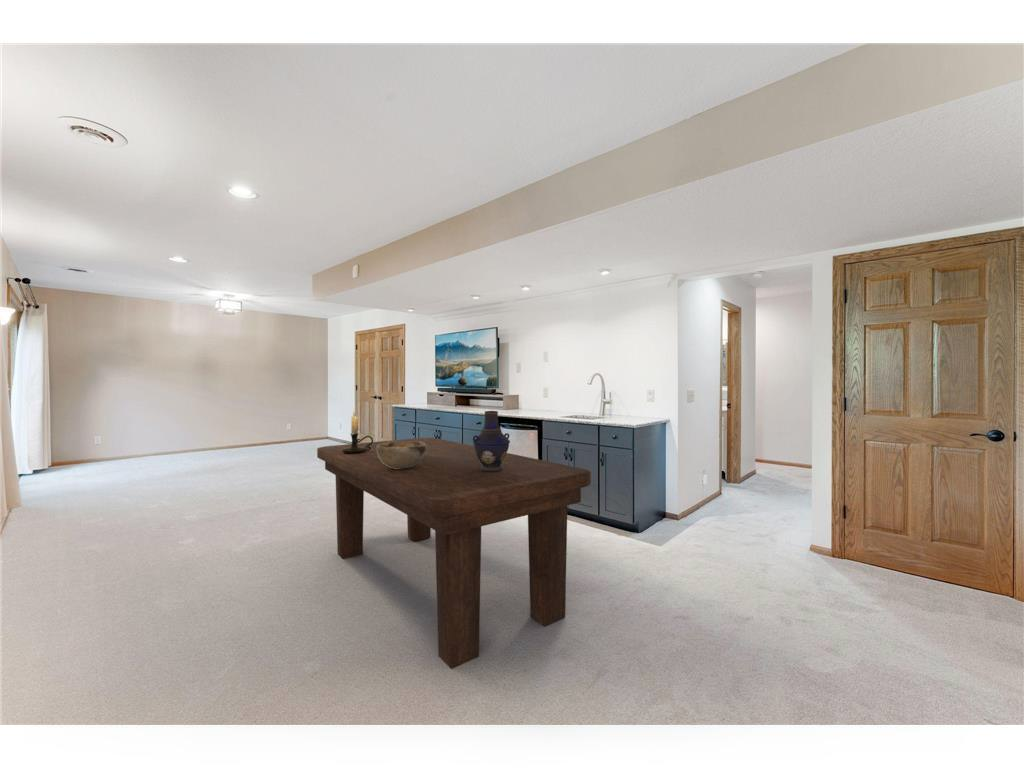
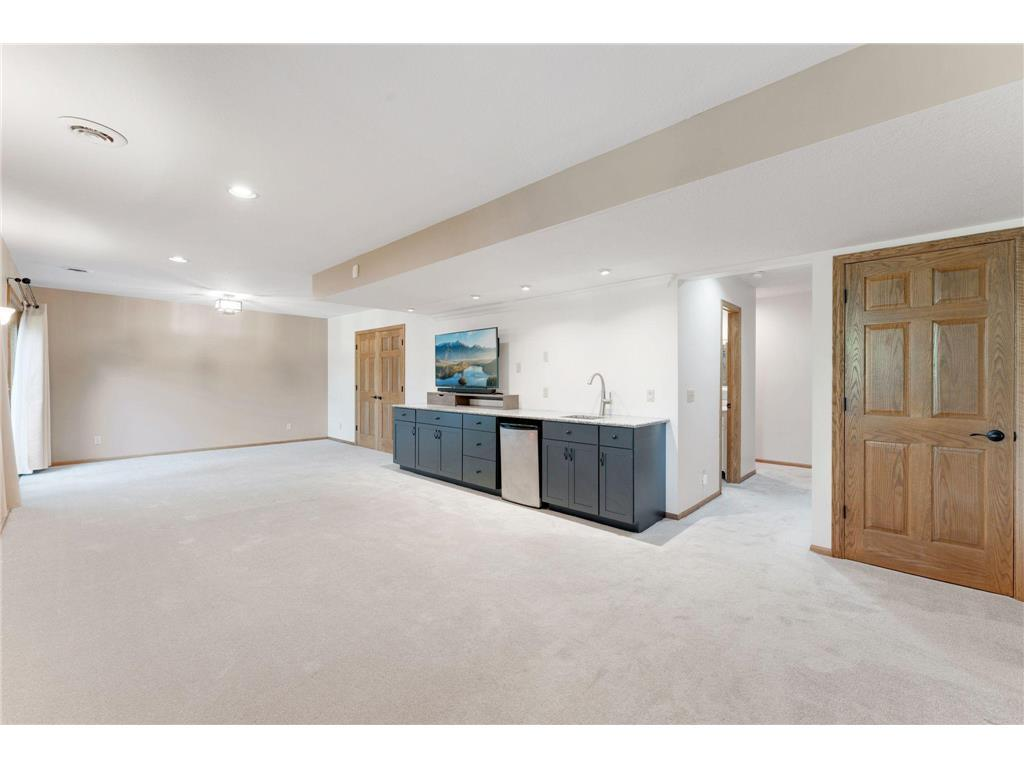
- decorative bowl [377,441,426,469]
- dining table [316,437,592,670]
- vase [472,410,511,472]
- candle holder [342,409,374,454]
